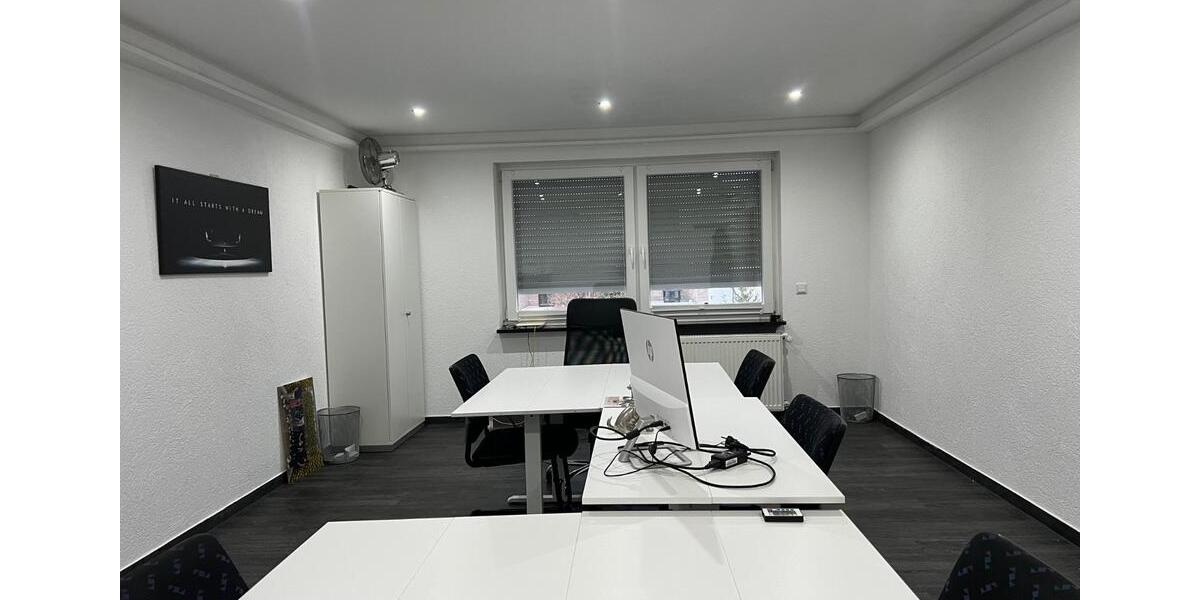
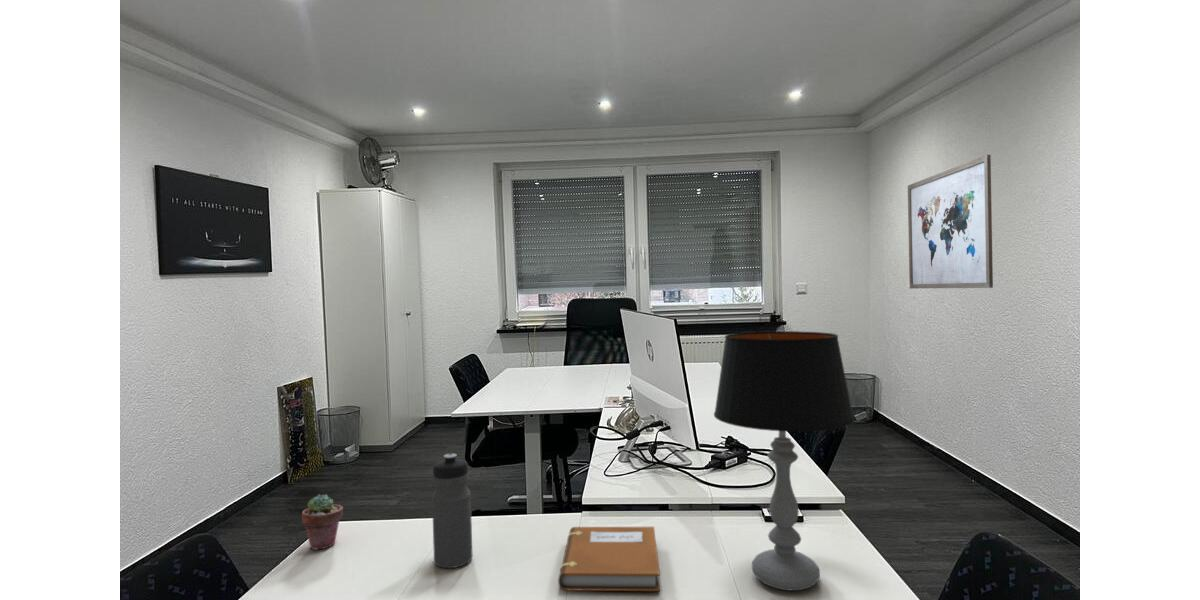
+ potted succulent [301,494,344,551]
+ table lamp [713,330,856,591]
+ water bottle [431,453,474,569]
+ notebook [557,526,661,592]
+ wall art [907,154,994,290]
